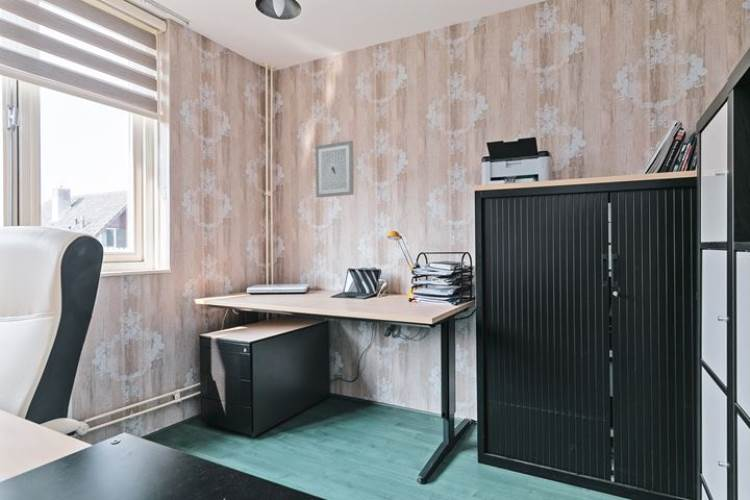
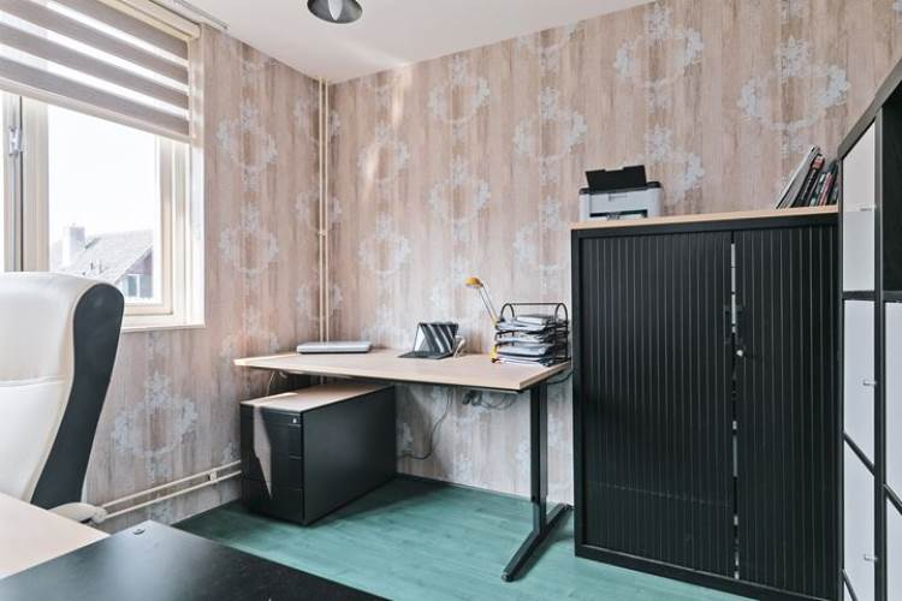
- wall art [315,140,355,199]
